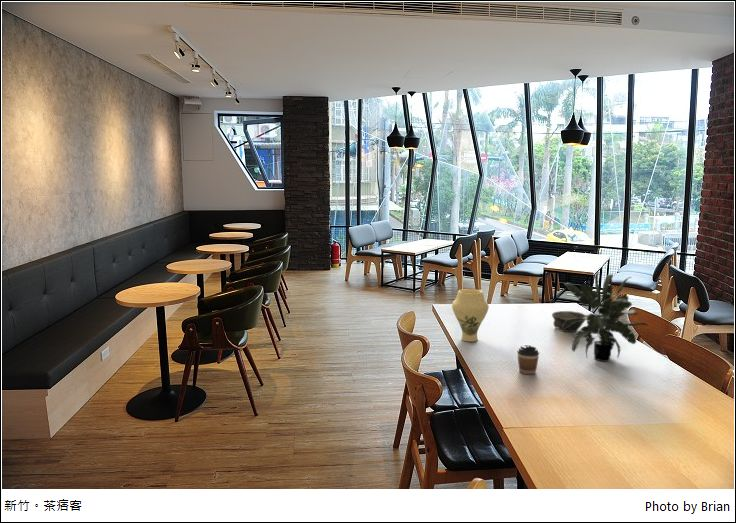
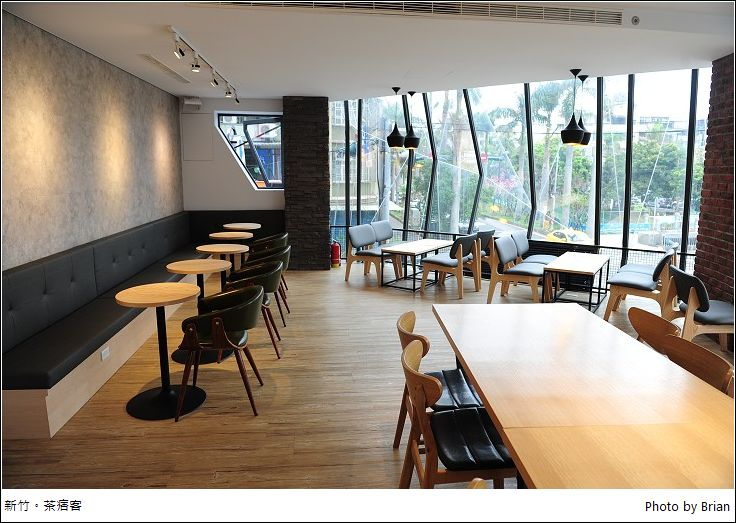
- bowl [551,310,587,333]
- vase [451,288,490,343]
- potted plant [563,271,649,362]
- coffee cup [516,344,540,375]
